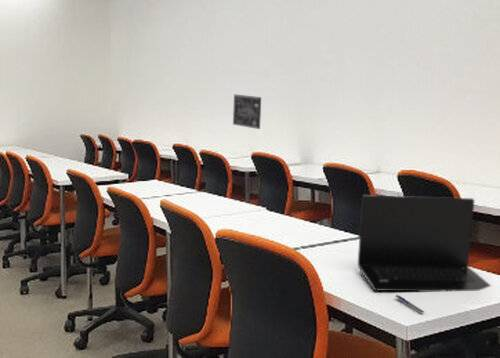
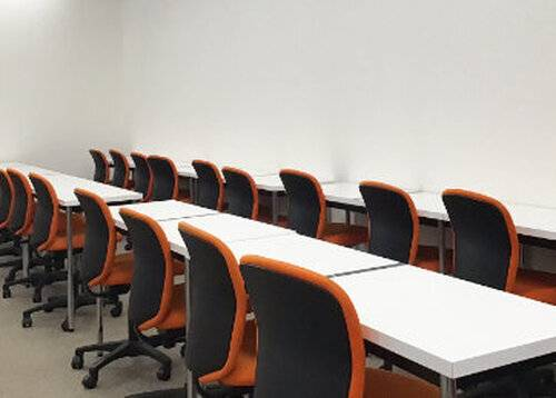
- wall art [232,94,262,130]
- laptop [357,194,492,293]
- pen [393,294,425,314]
